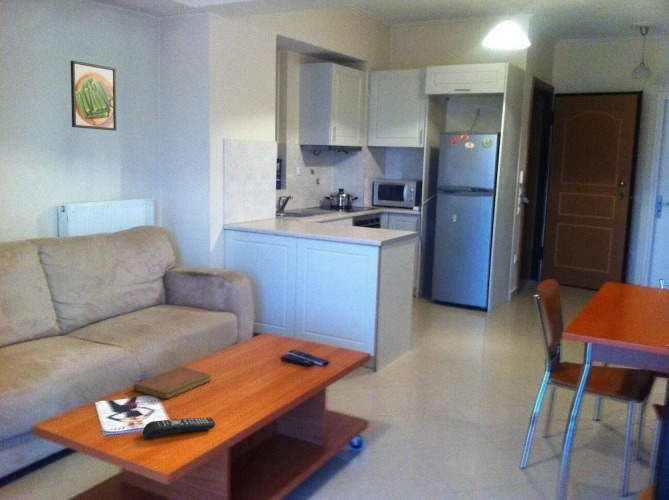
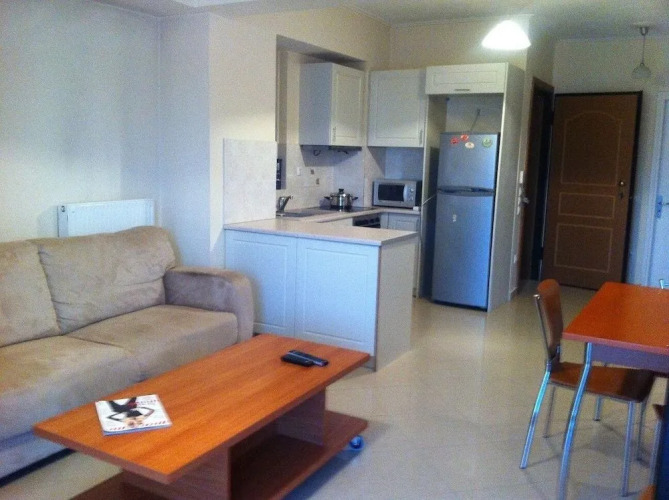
- remote control [142,417,216,440]
- notebook [132,366,212,400]
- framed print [70,60,117,132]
